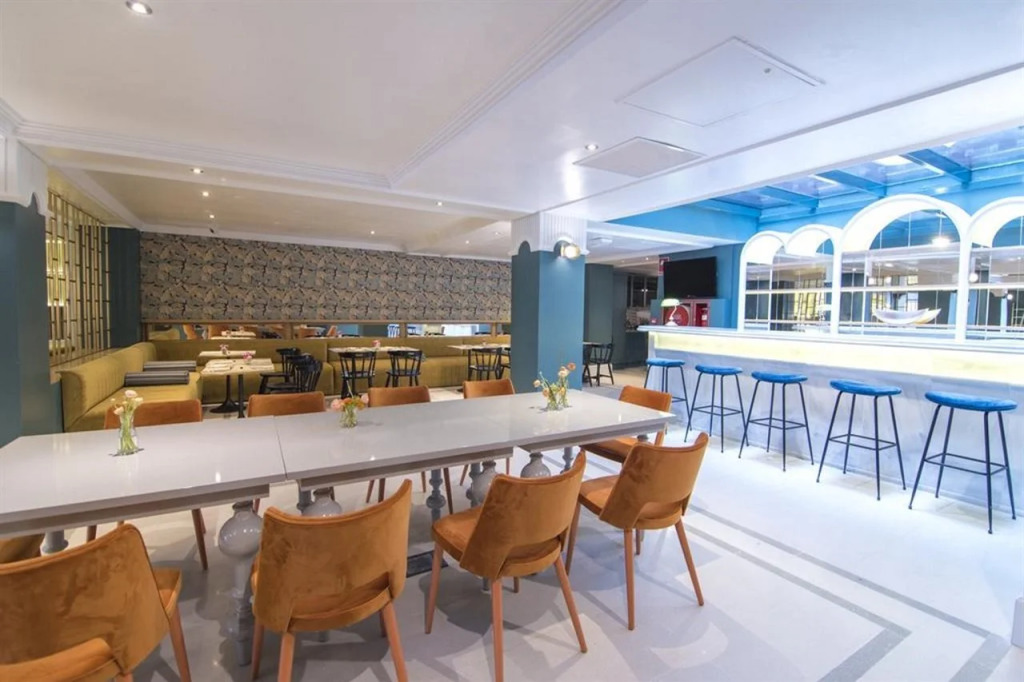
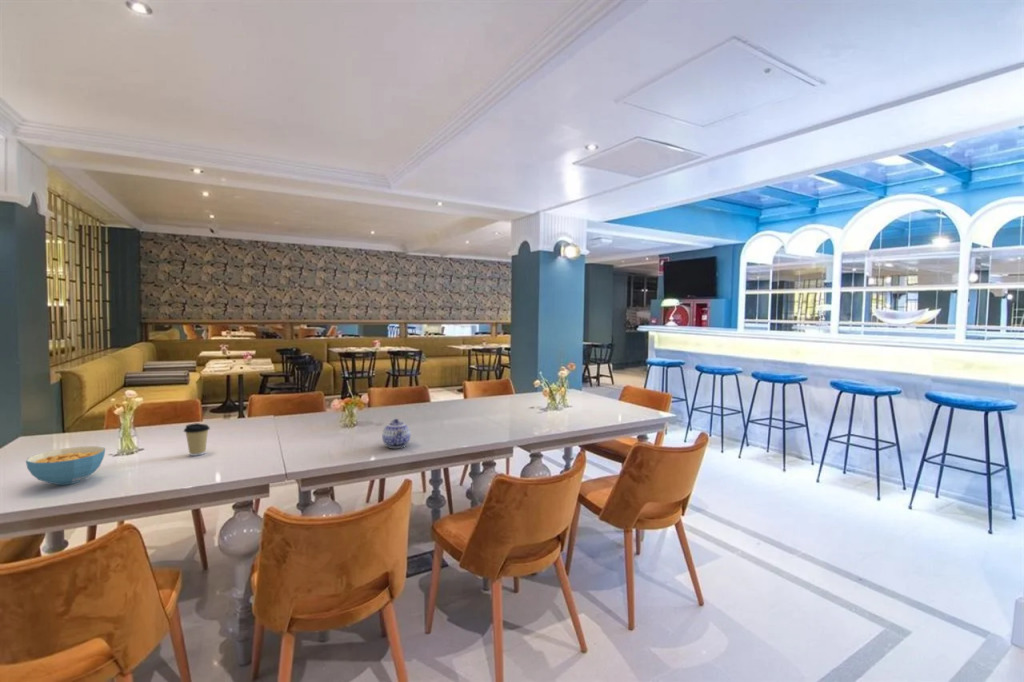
+ coffee cup [183,422,211,457]
+ cereal bowl [25,445,106,486]
+ teapot [381,418,411,449]
